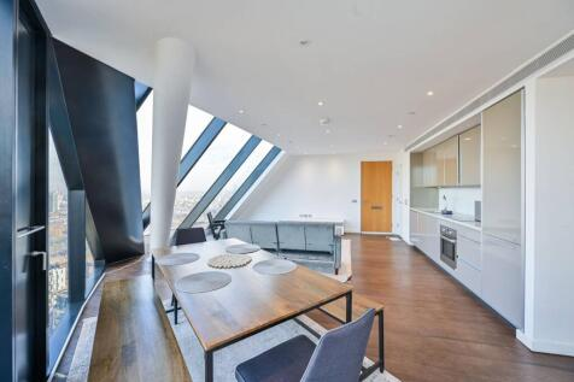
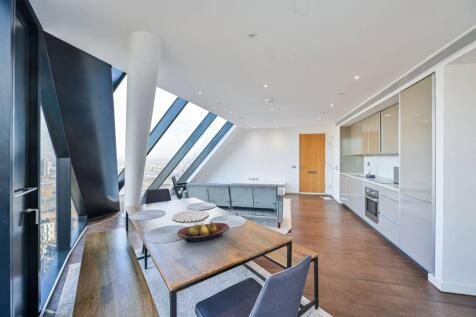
+ fruit bowl [176,221,230,243]
